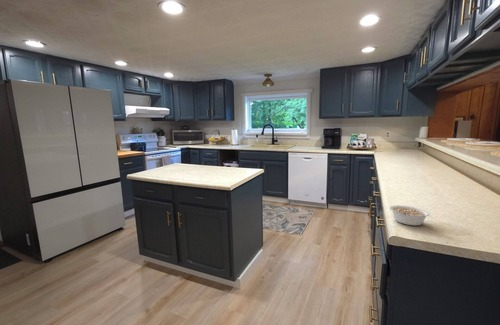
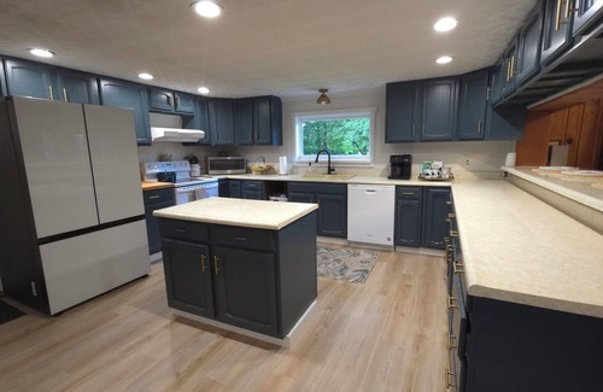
- legume [389,204,431,227]
